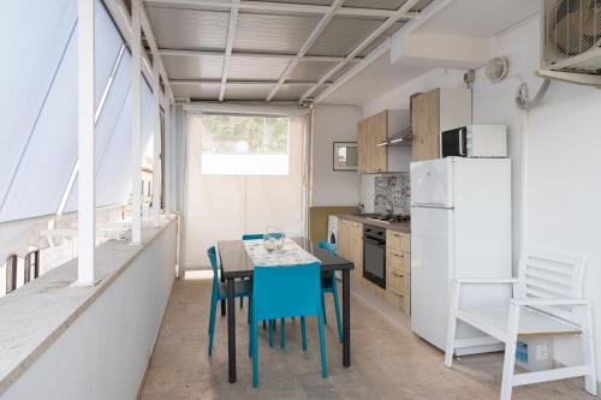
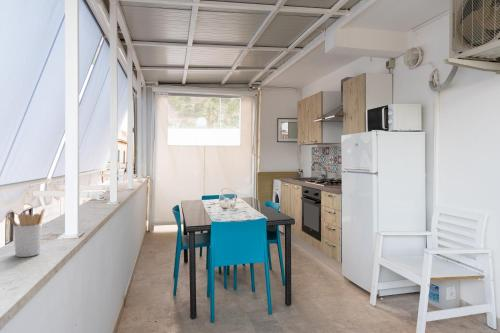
+ utensil holder [6,207,46,258]
